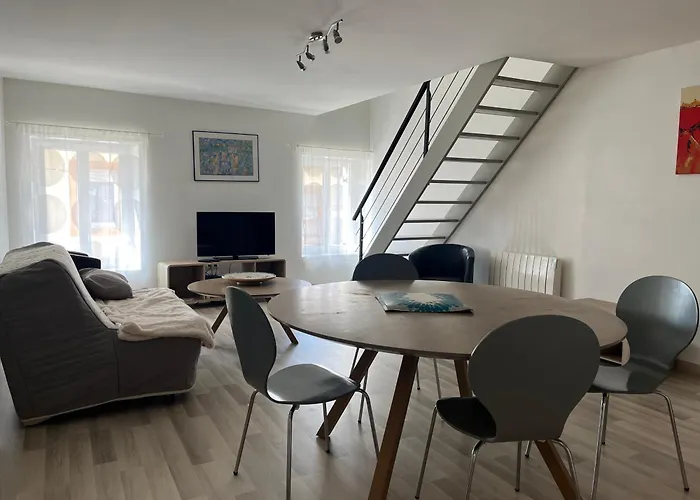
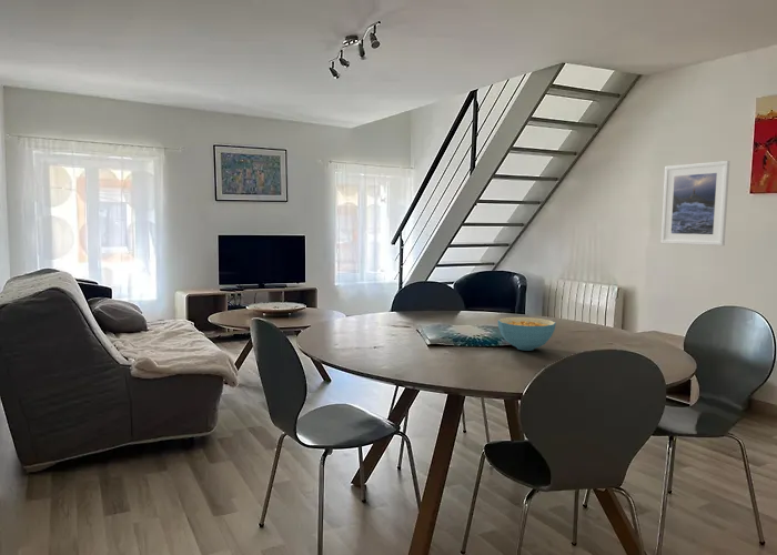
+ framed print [660,160,730,246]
+ cereal bowl [497,316,556,352]
